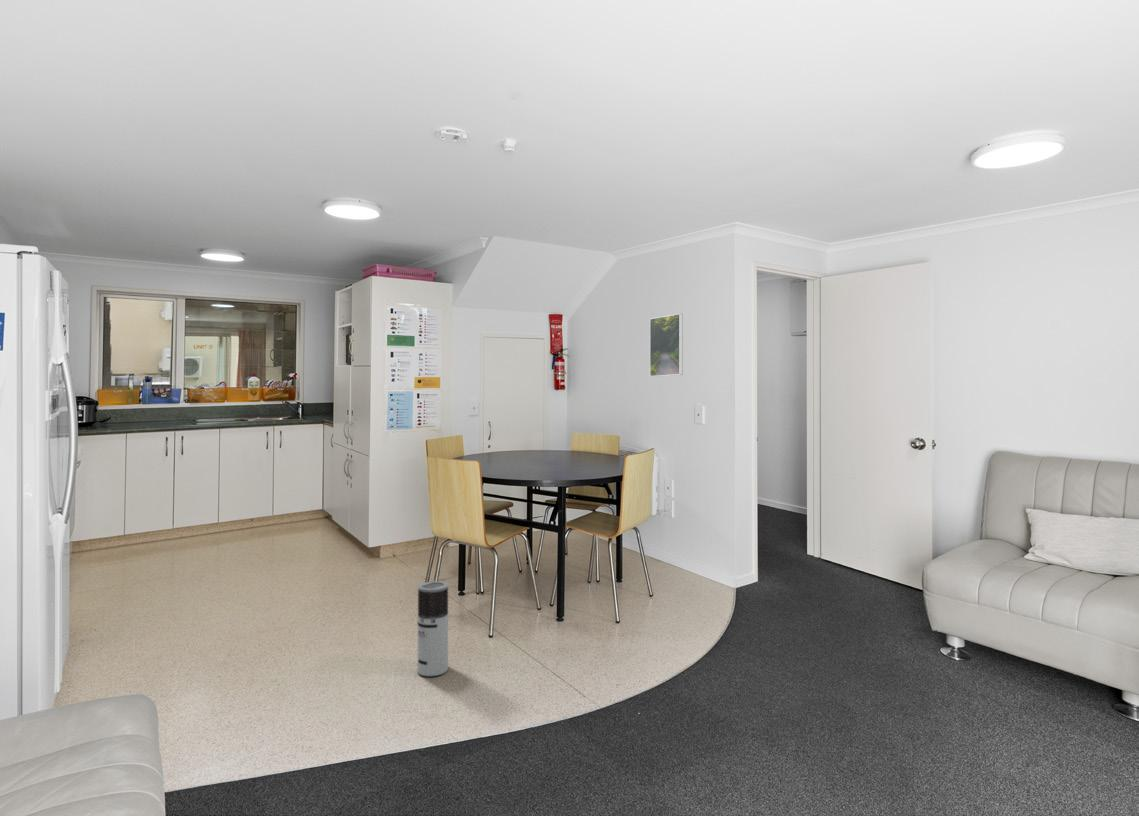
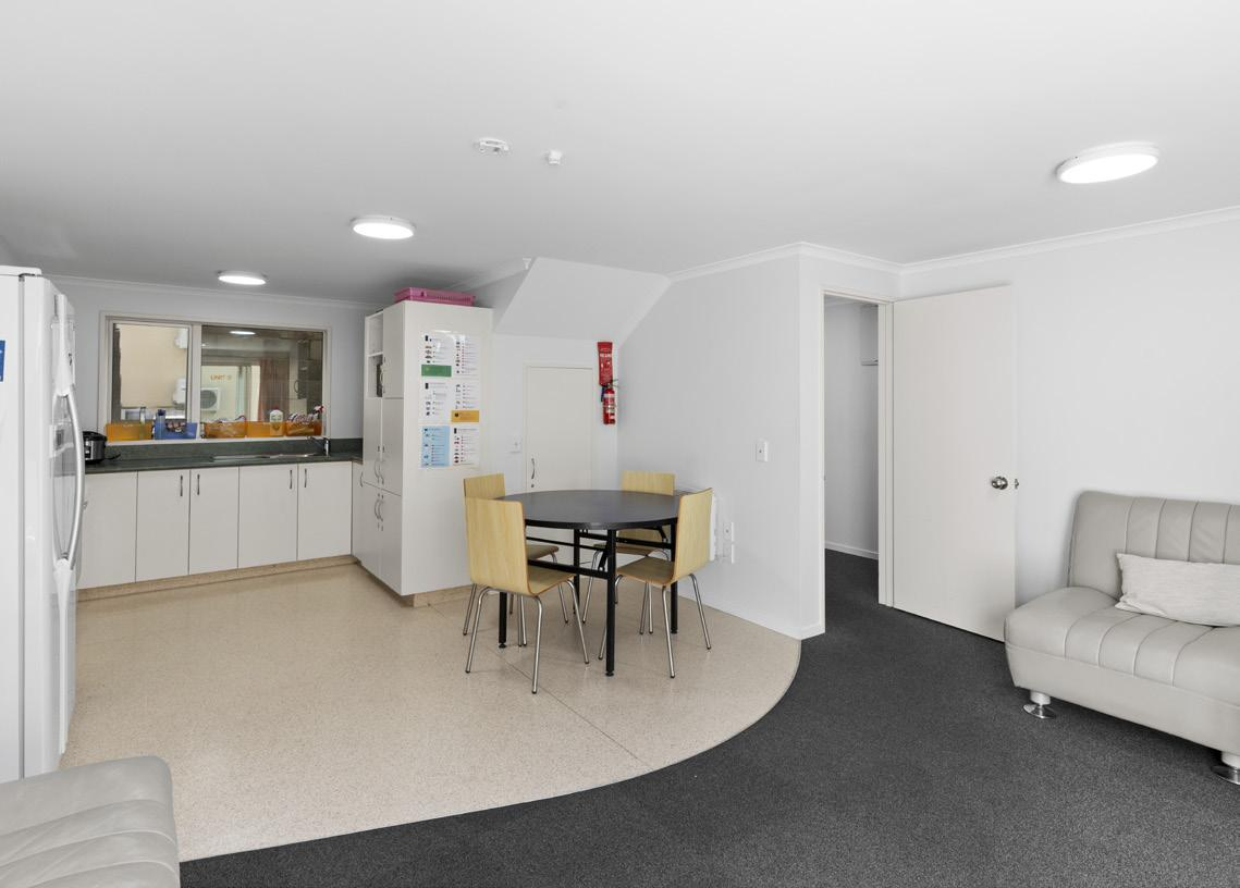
- air purifier [416,580,449,677]
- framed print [649,313,684,378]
